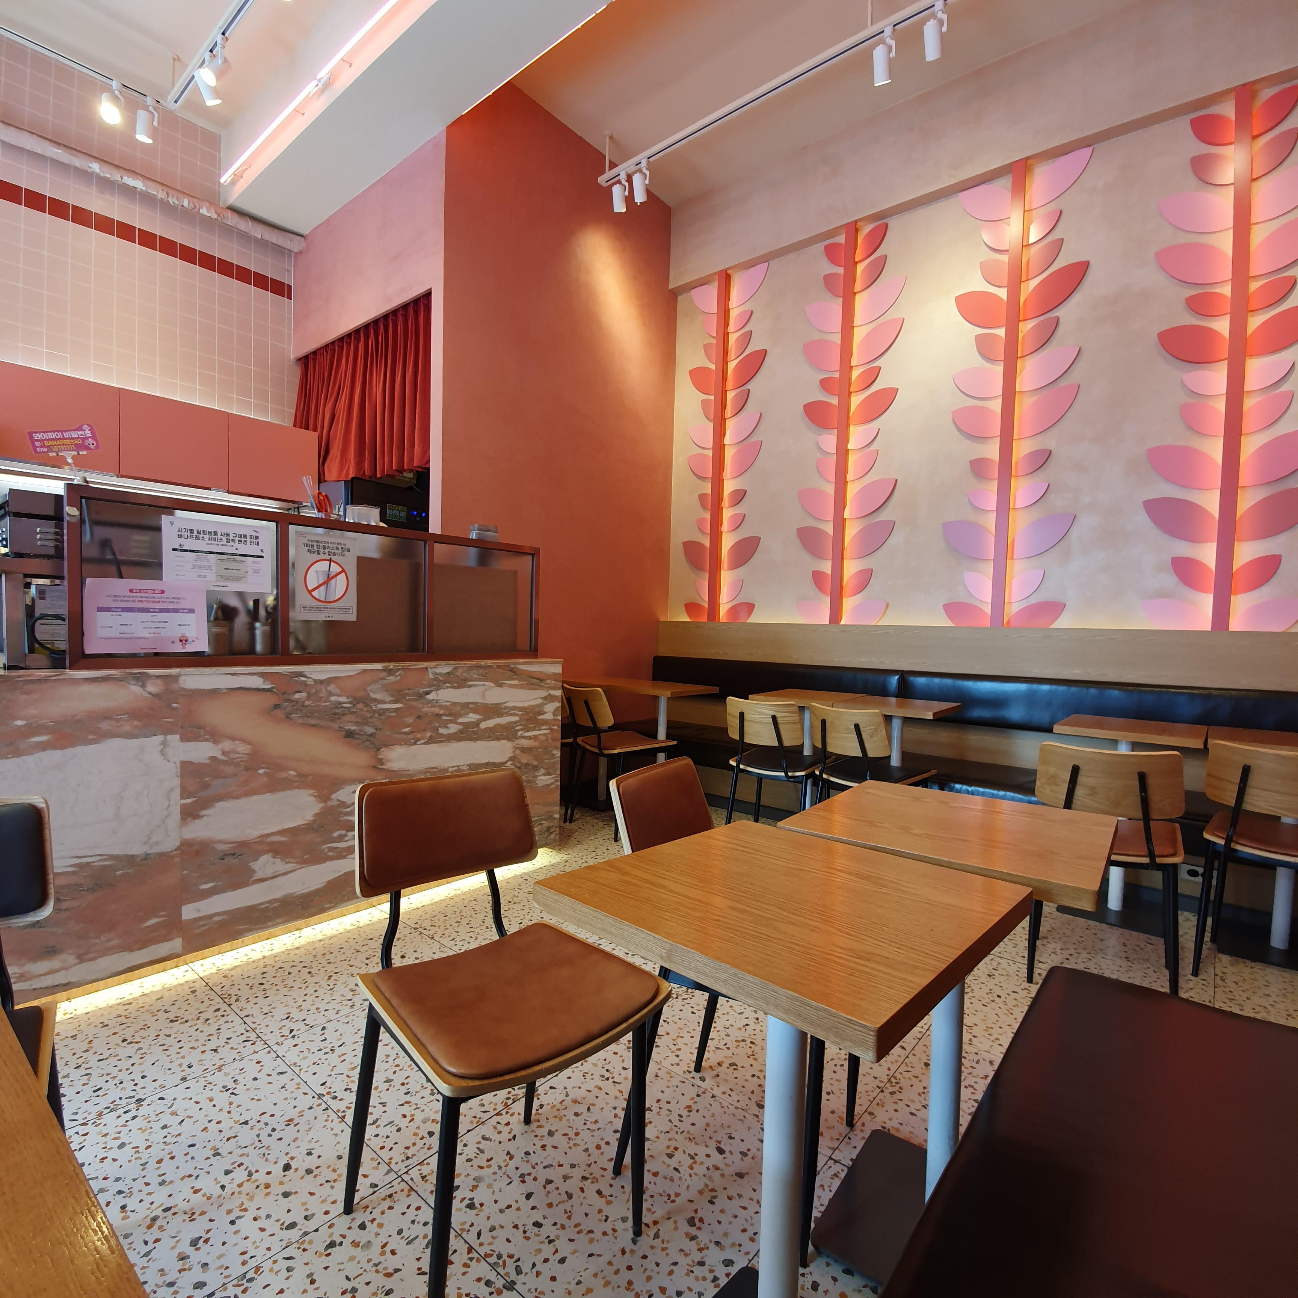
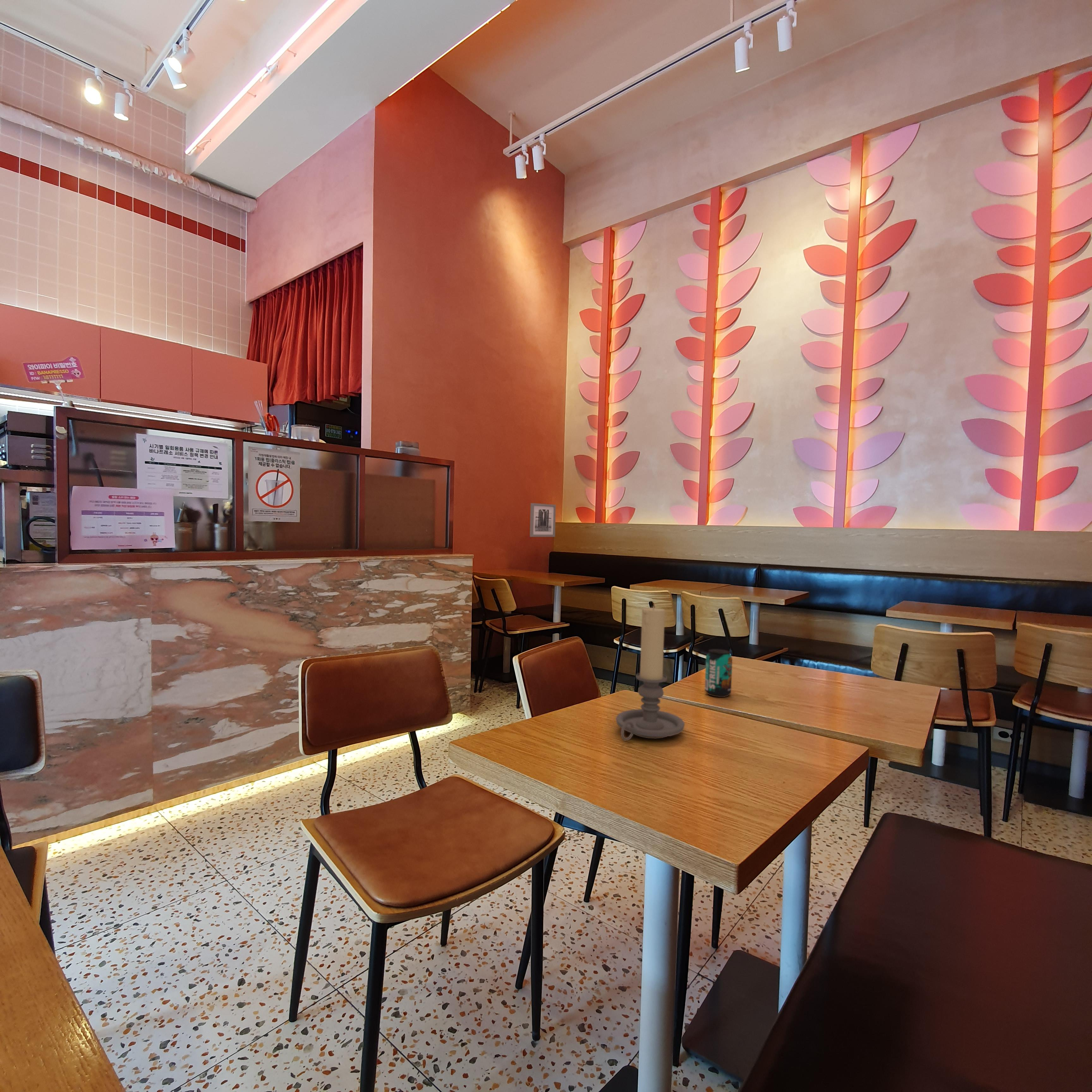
+ candle holder [616,606,685,741]
+ beverage can [704,648,733,697]
+ wall art [530,503,556,537]
